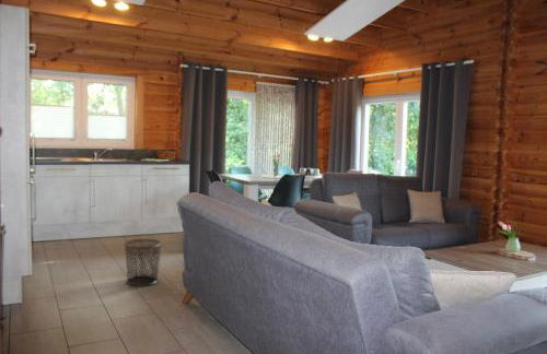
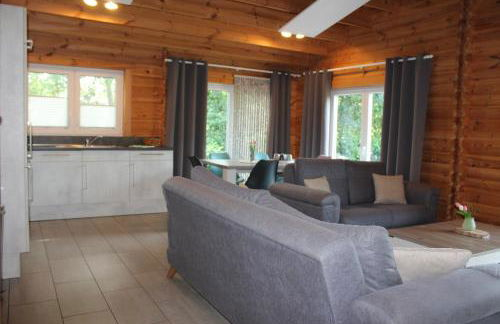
- waste bin [123,238,163,287]
